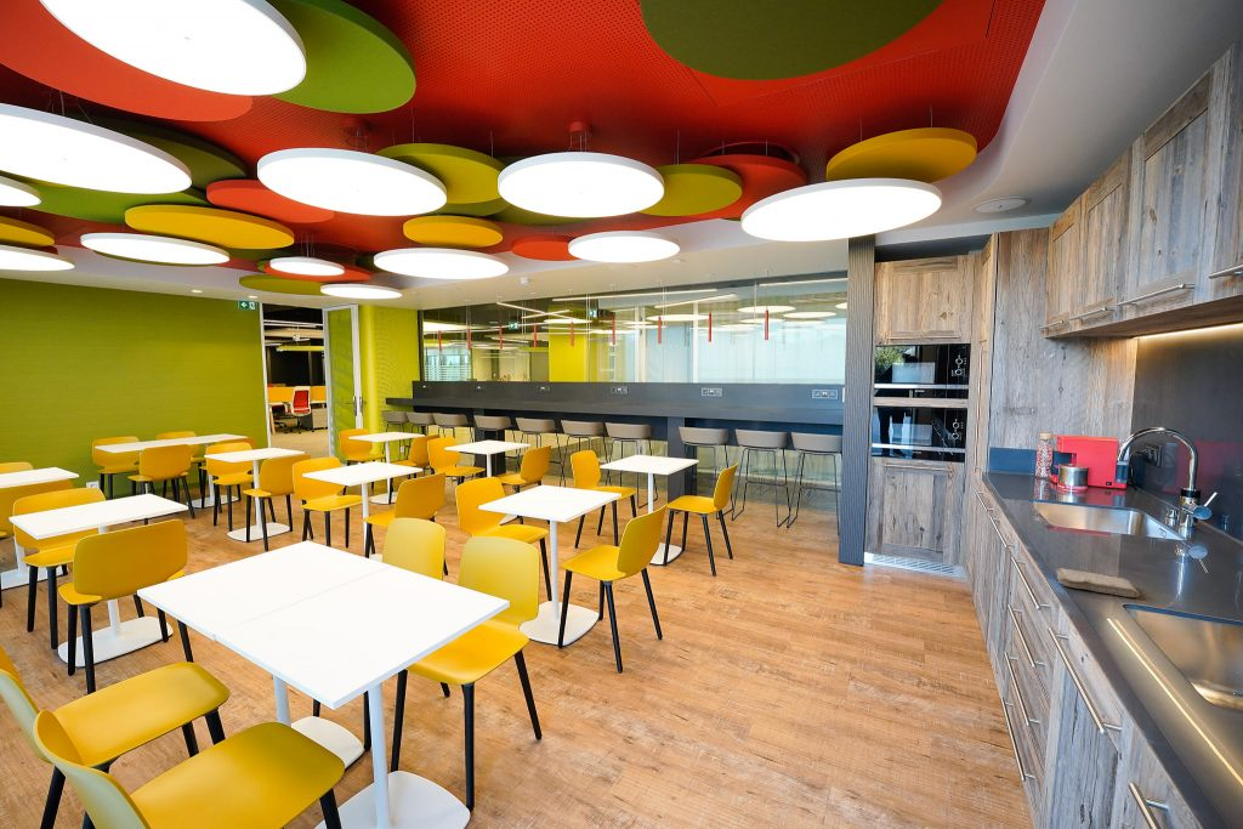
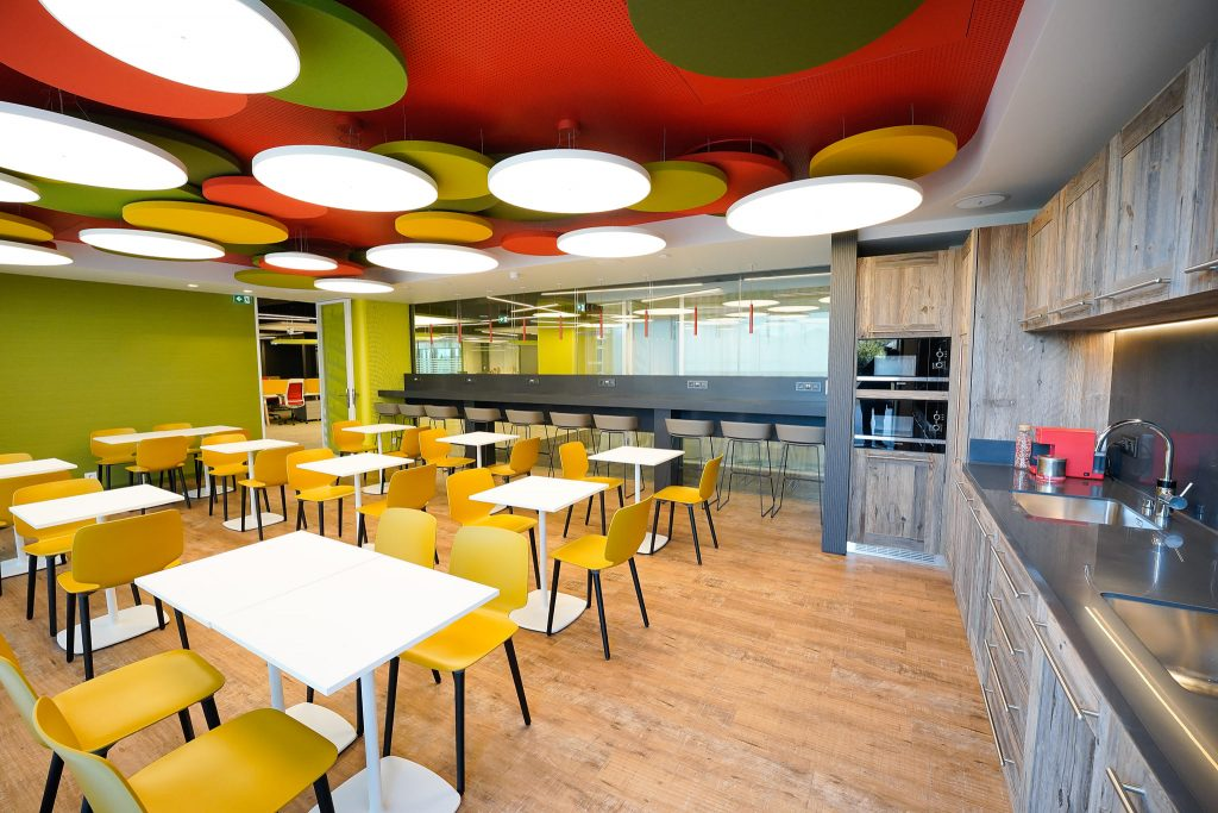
- washcloth [1055,567,1140,598]
